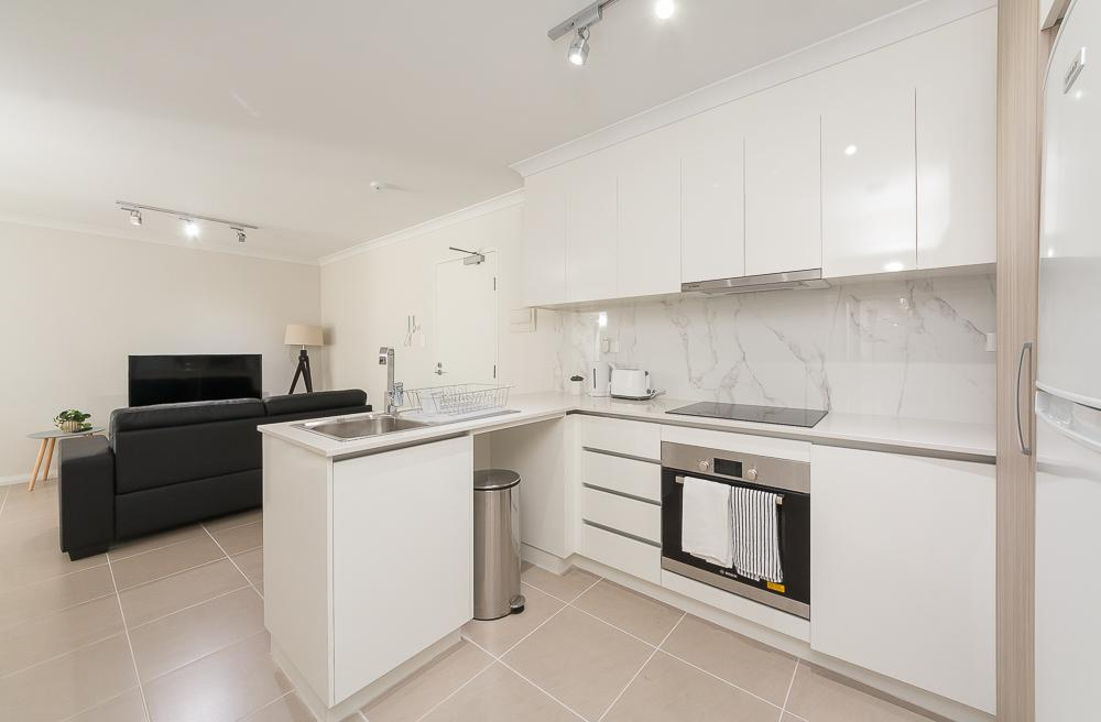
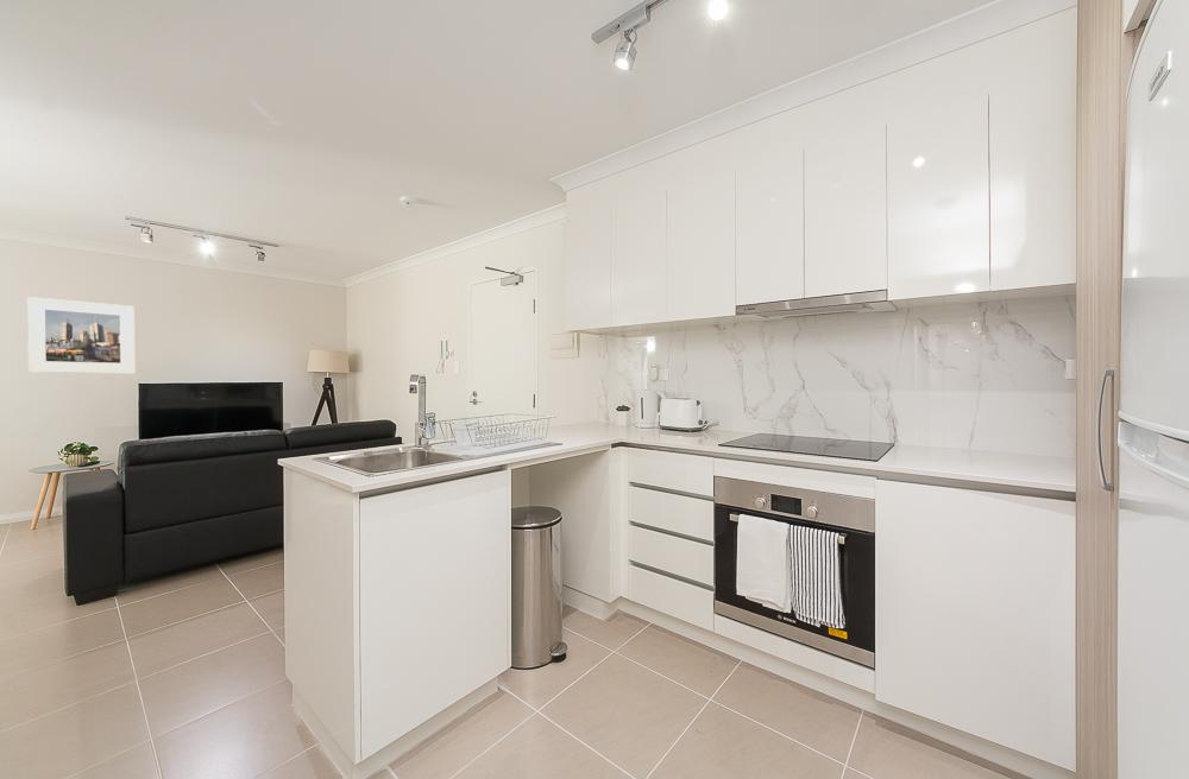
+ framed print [26,296,137,374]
